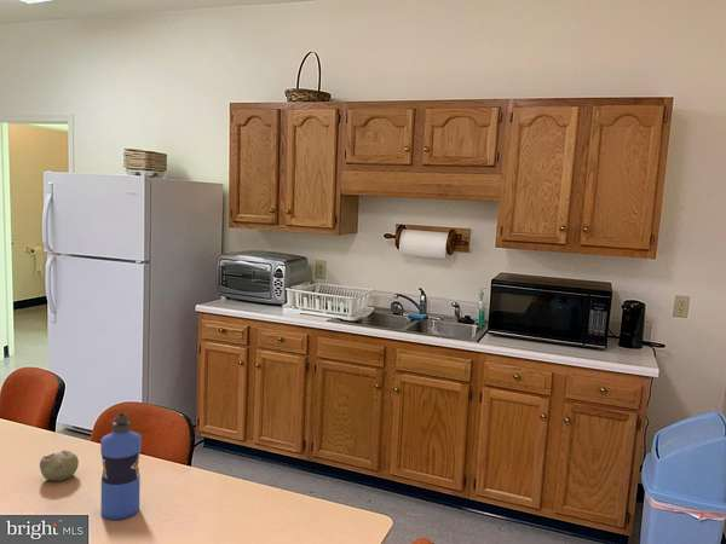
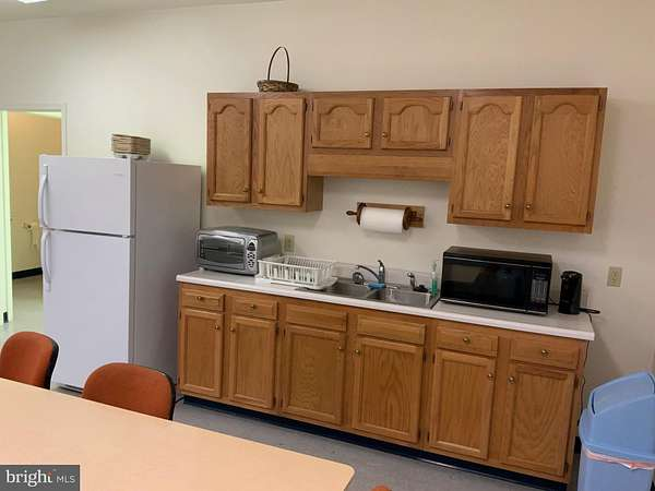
- water bottle [99,412,143,521]
- fruit [39,450,80,482]
